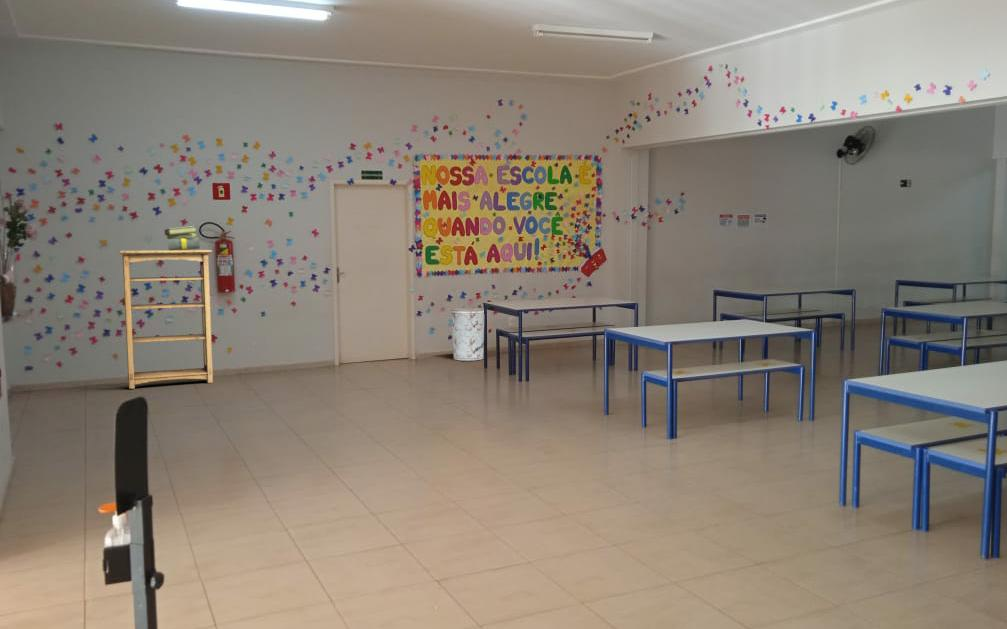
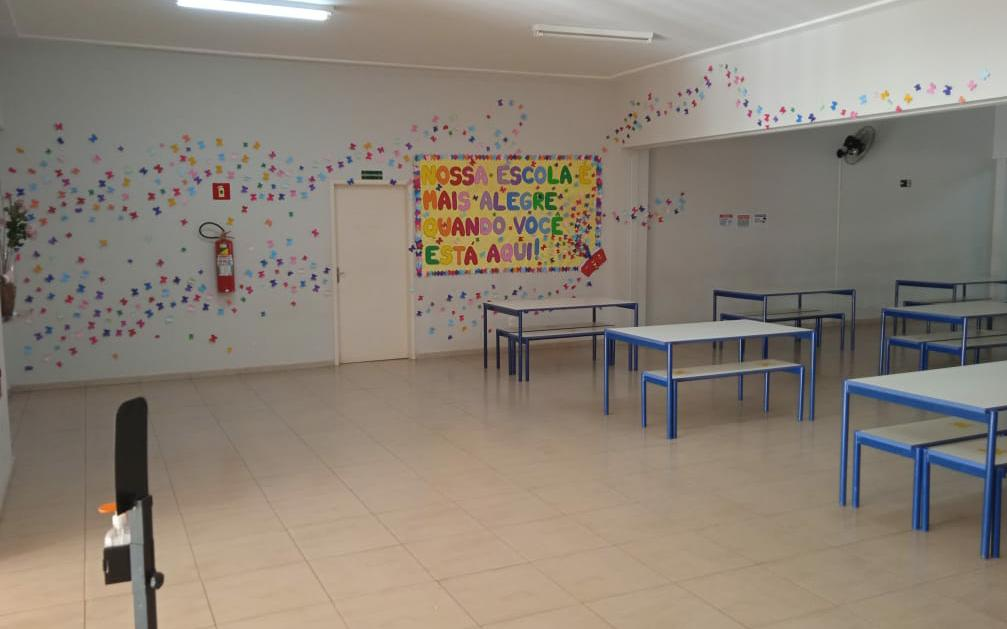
- trash can [450,306,485,362]
- bookshelf [118,249,214,390]
- stack of books [164,225,201,250]
